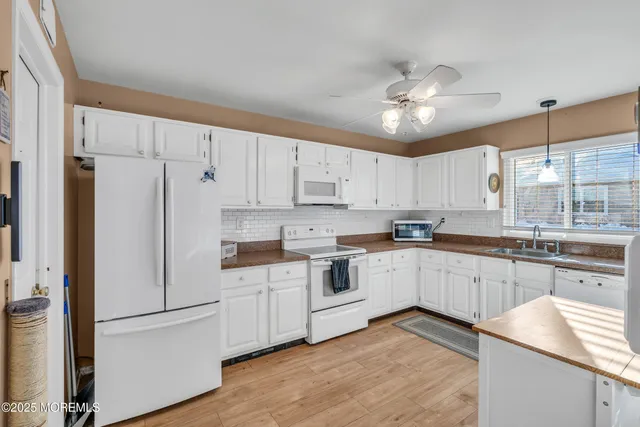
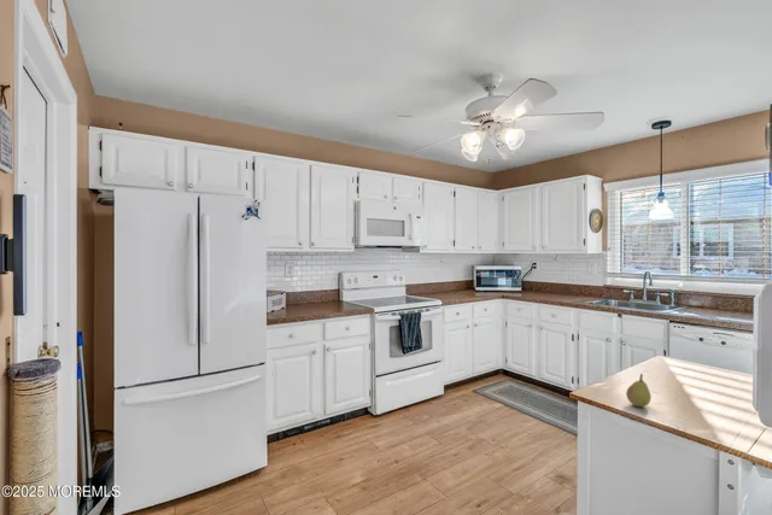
+ fruit [625,373,653,408]
